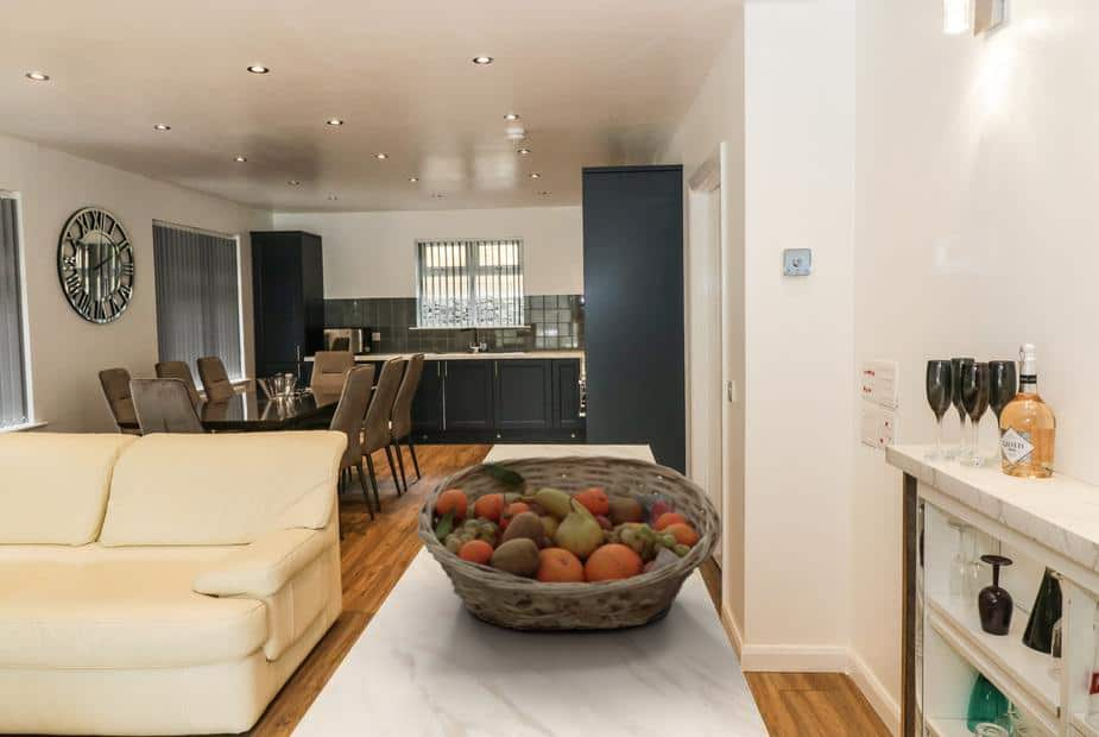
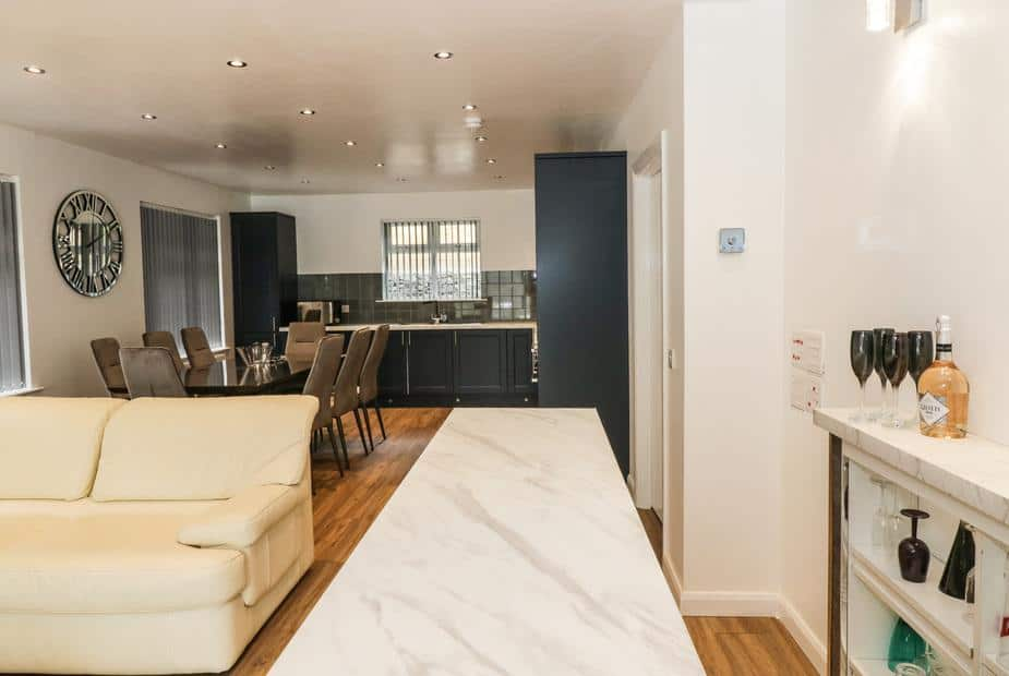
- fruit basket [415,454,722,631]
